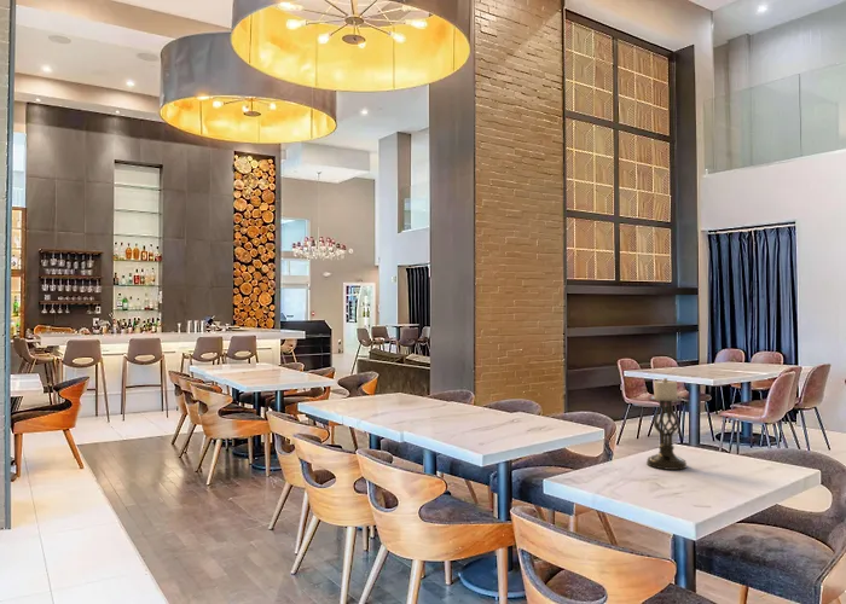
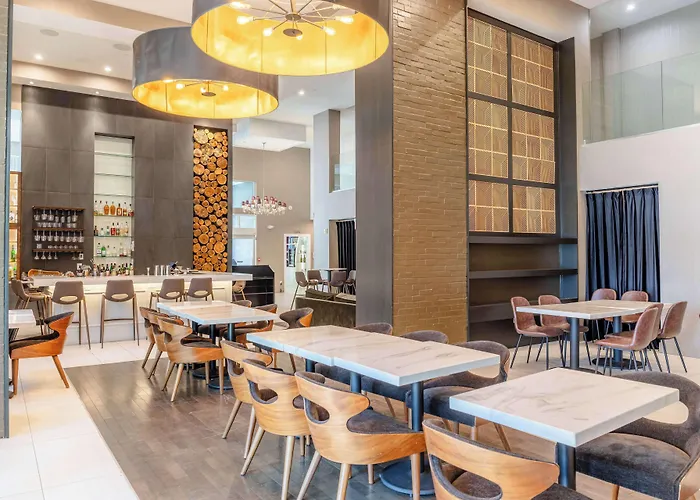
- candle holder [645,377,688,471]
